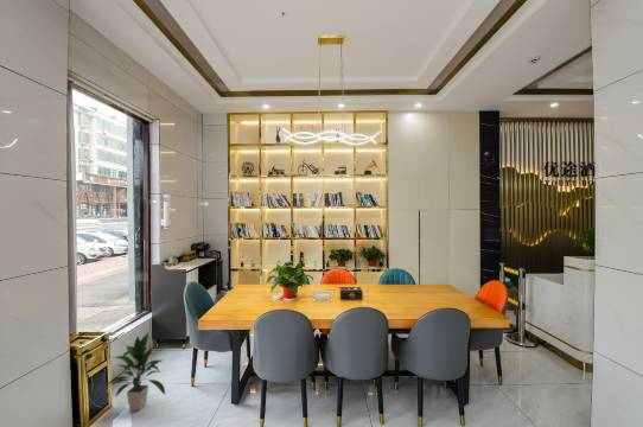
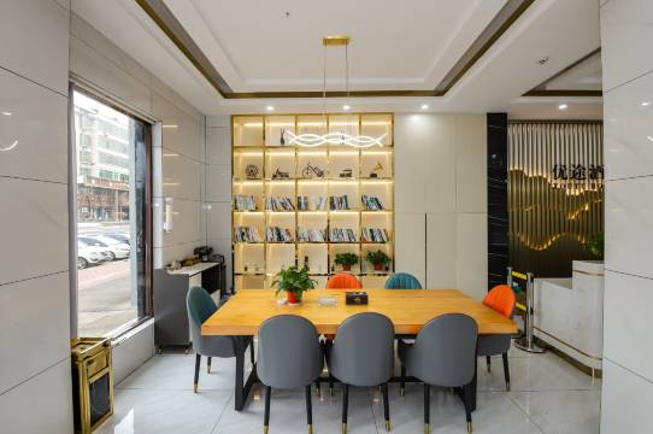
- indoor plant [106,330,167,412]
